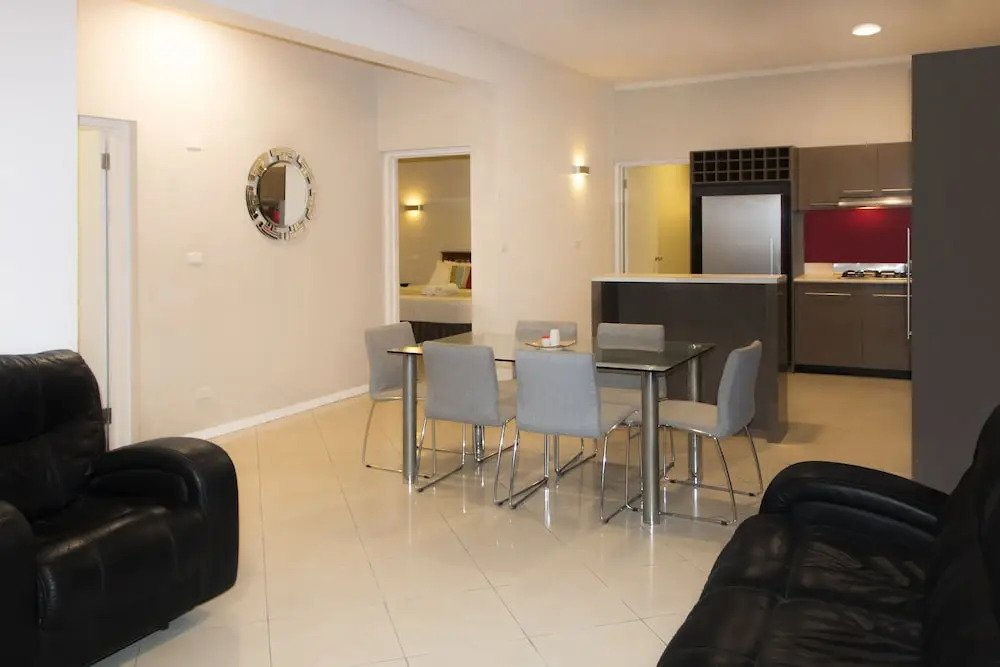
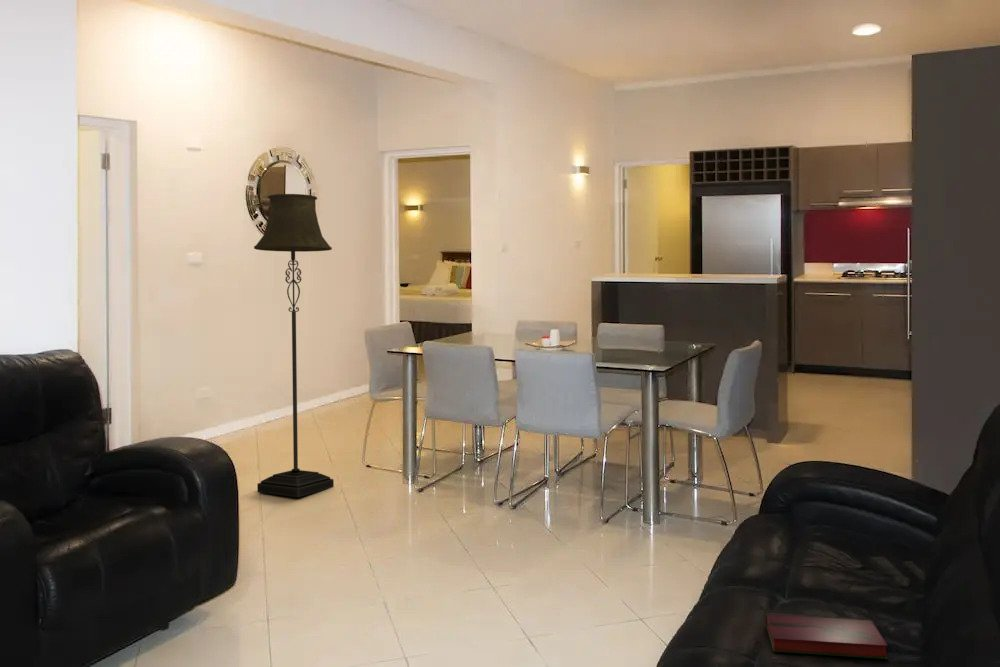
+ floor lamp [253,193,335,498]
+ hardback book [765,612,889,660]
